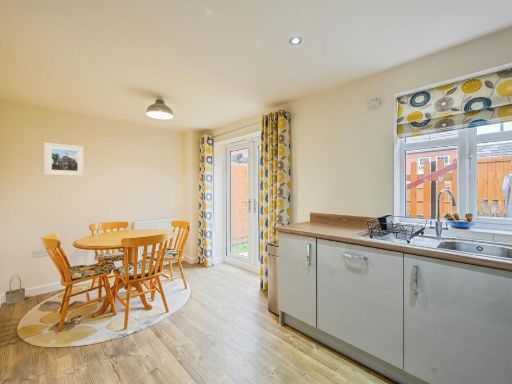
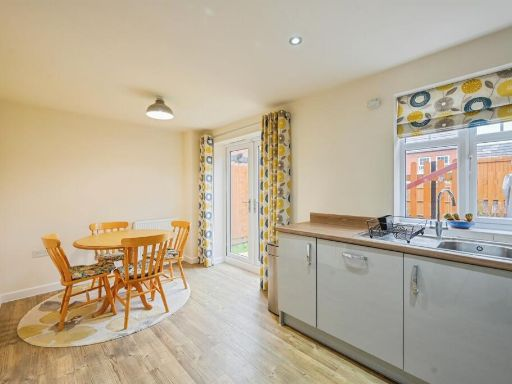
- basket [4,273,26,306]
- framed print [43,142,85,177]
